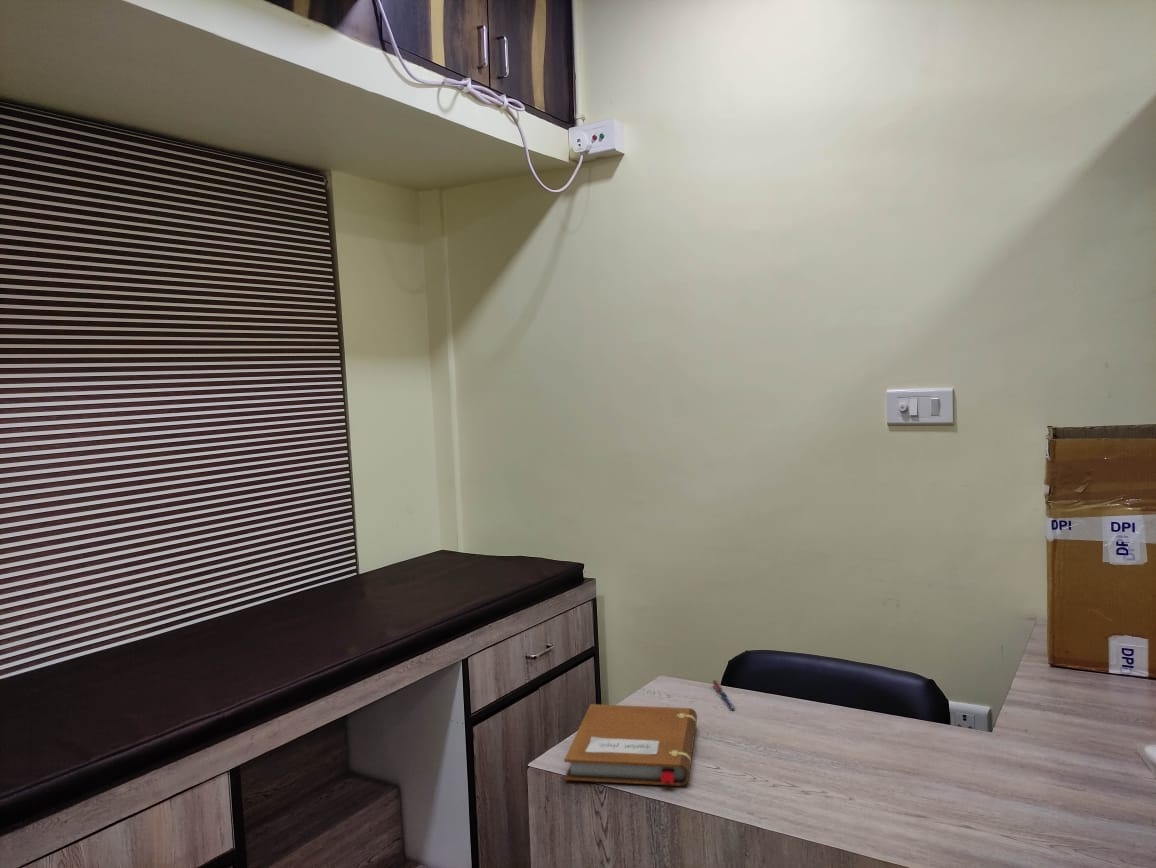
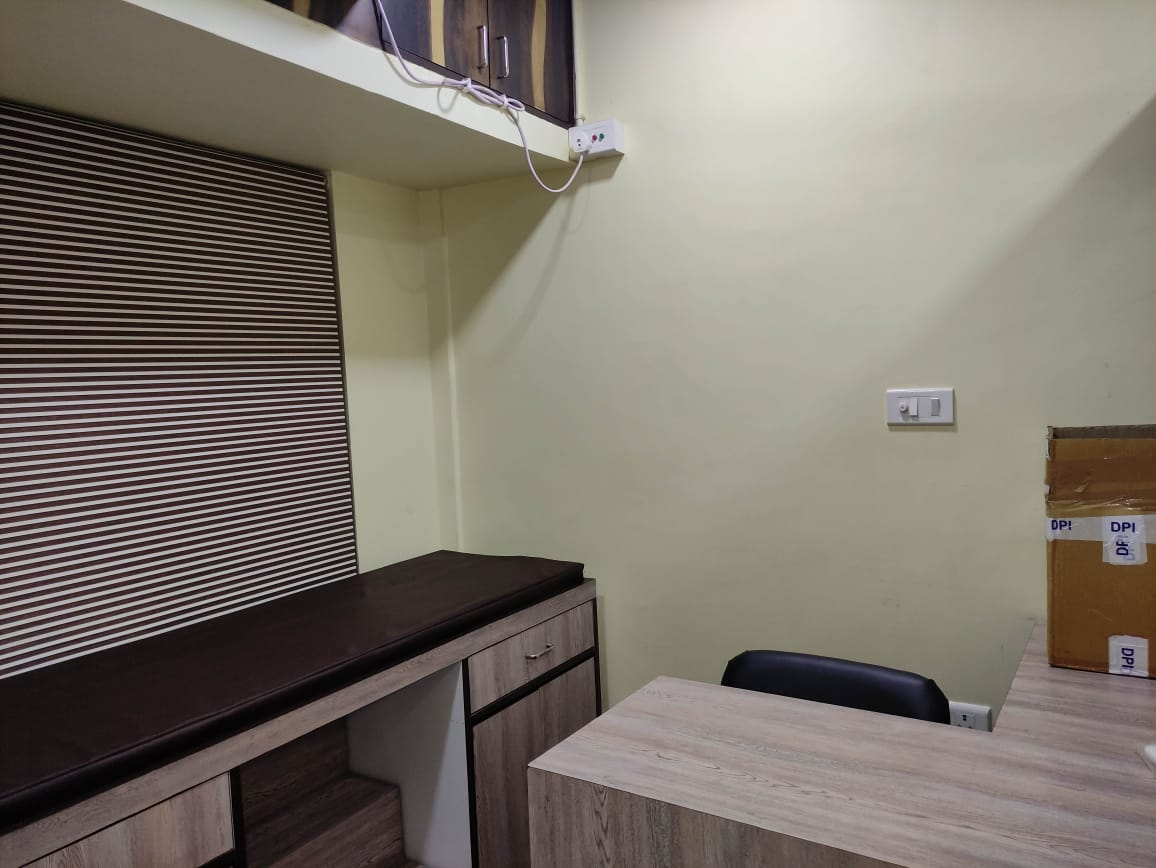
- pen [711,679,737,711]
- notebook [563,703,698,787]
